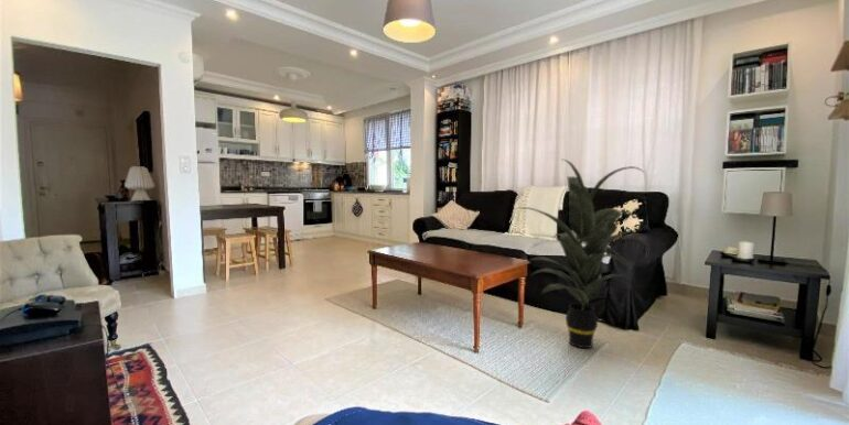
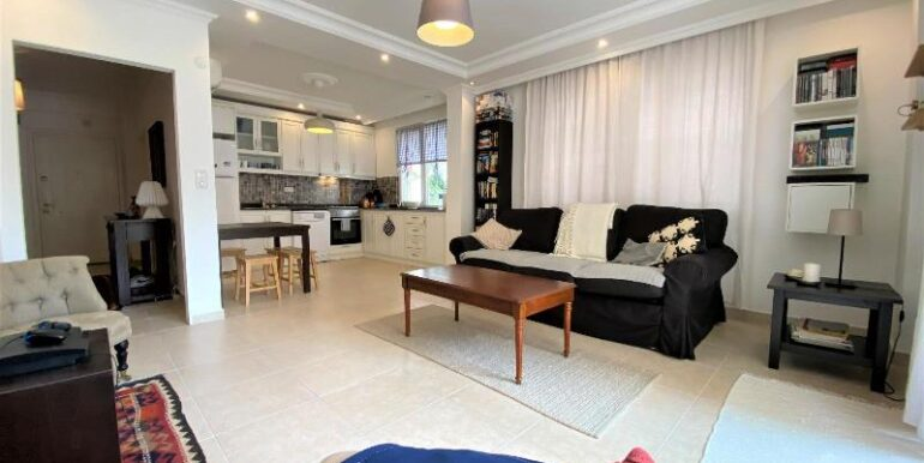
- indoor plant [515,159,644,349]
